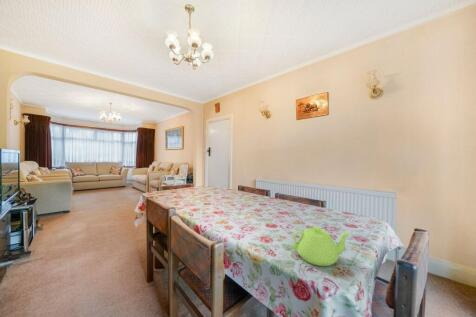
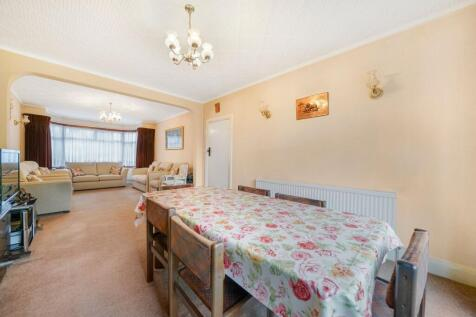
- teapot [290,226,351,267]
